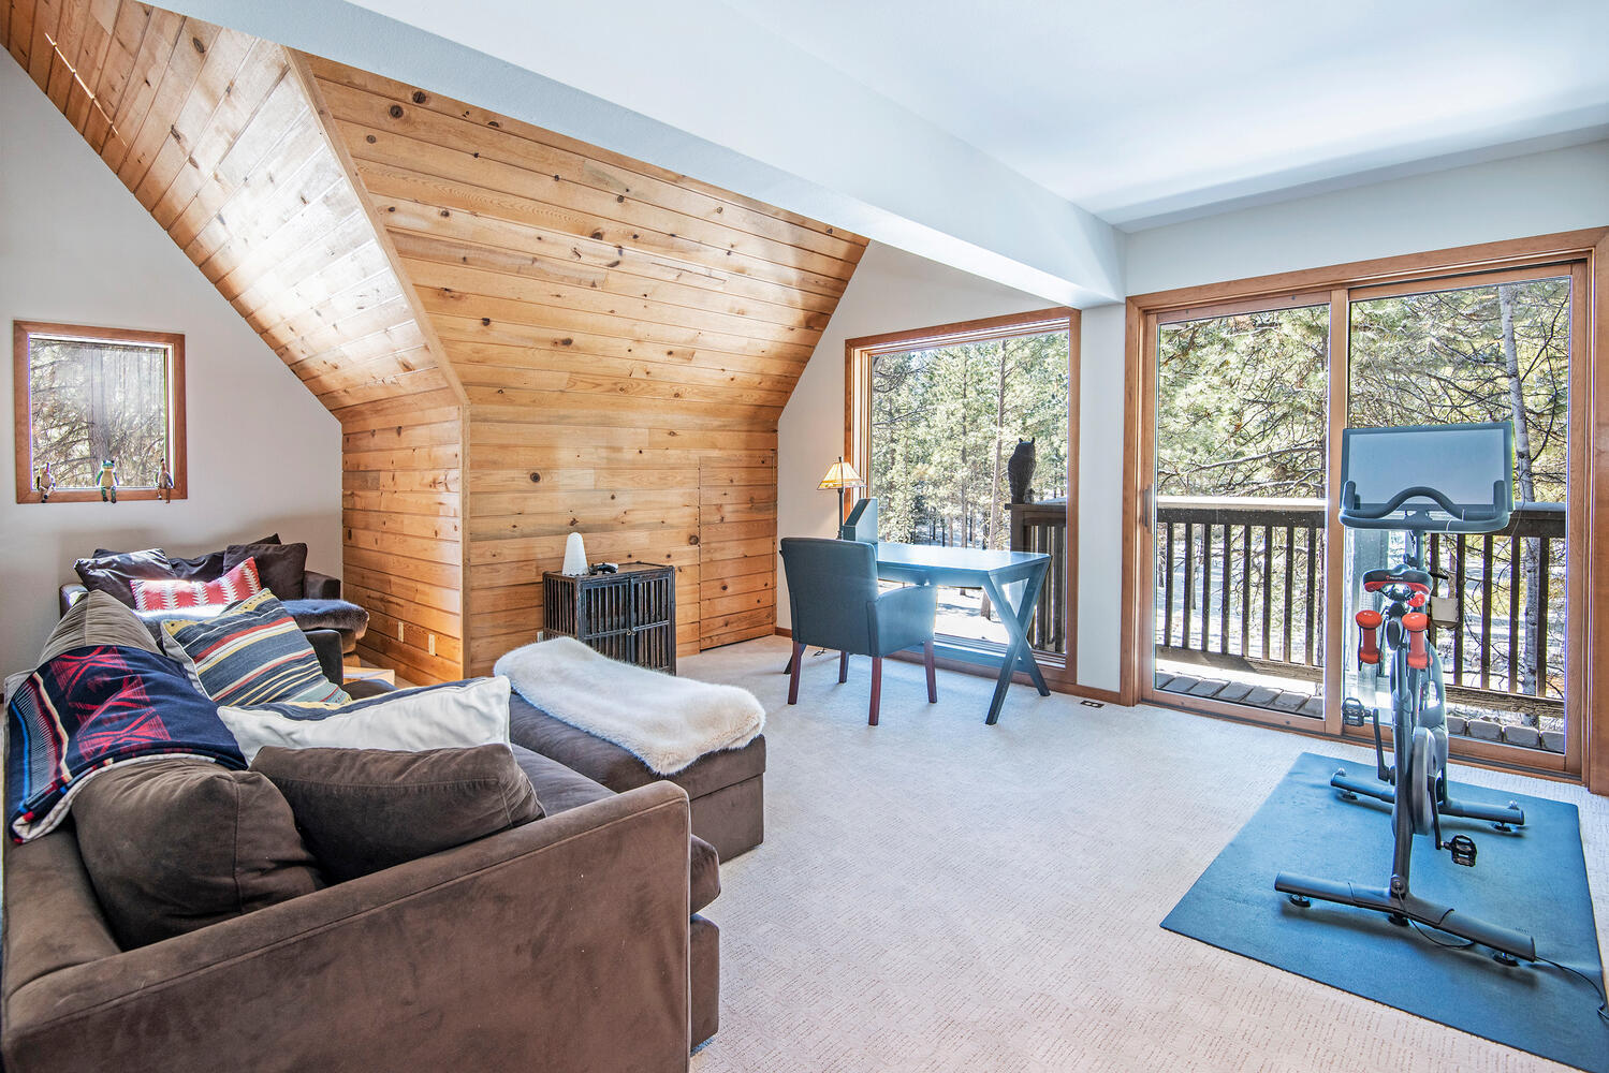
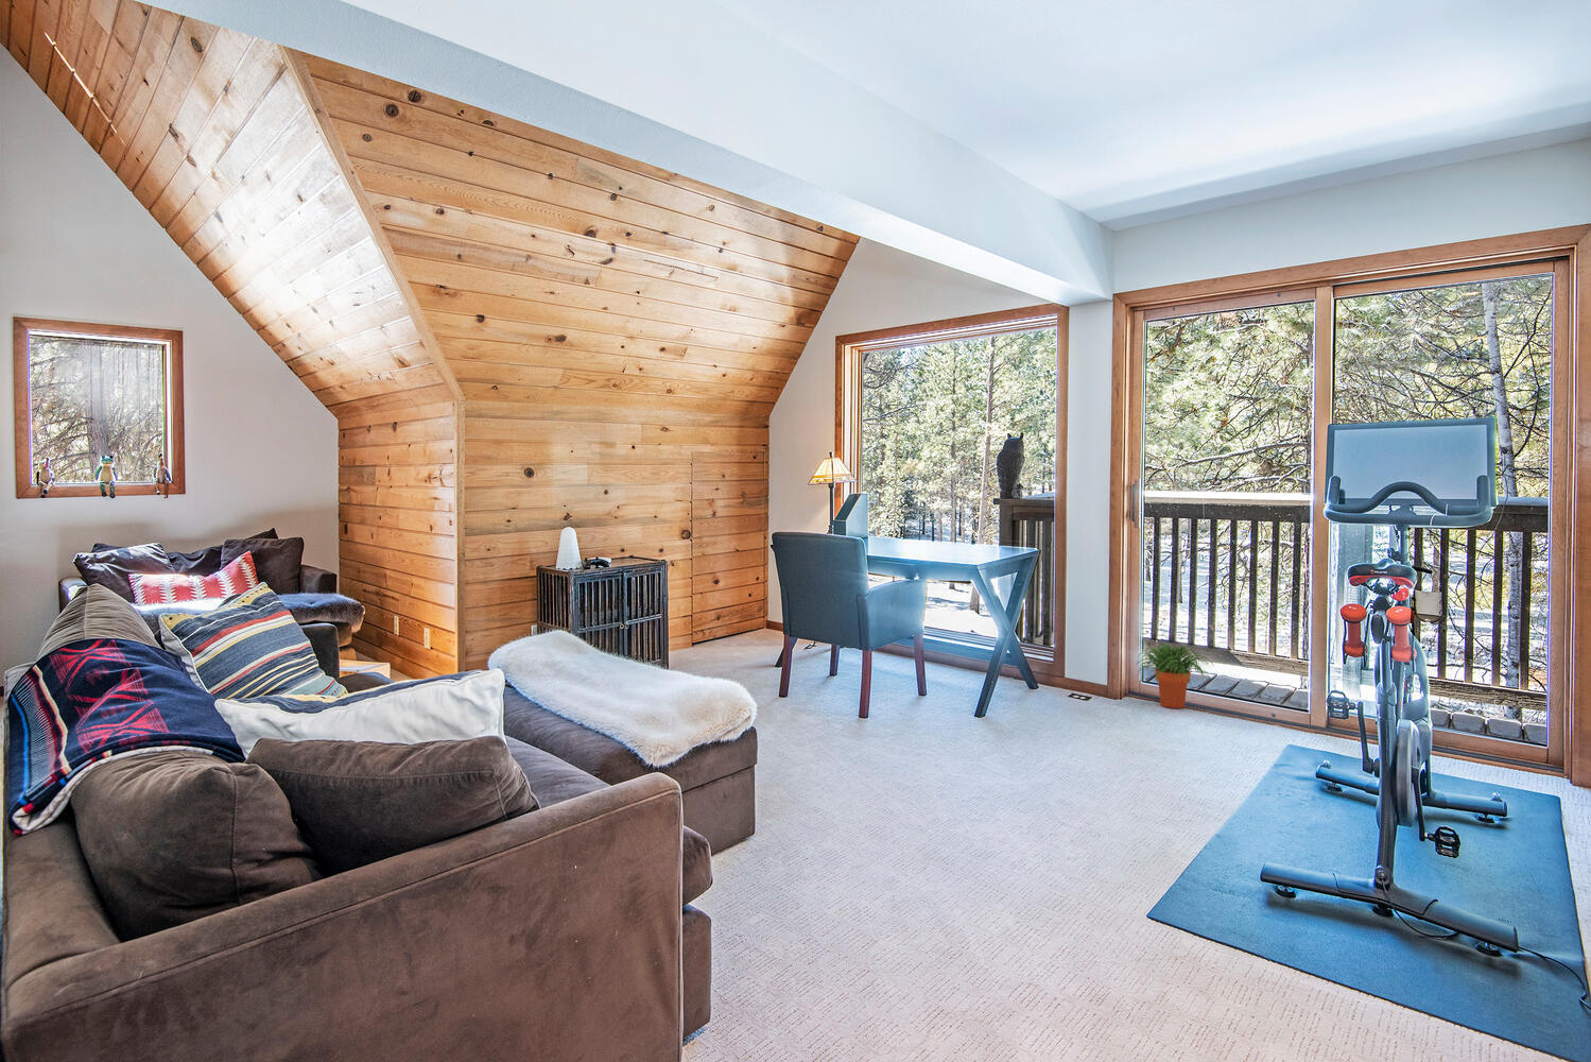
+ potted plant [1135,642,1214,710]
